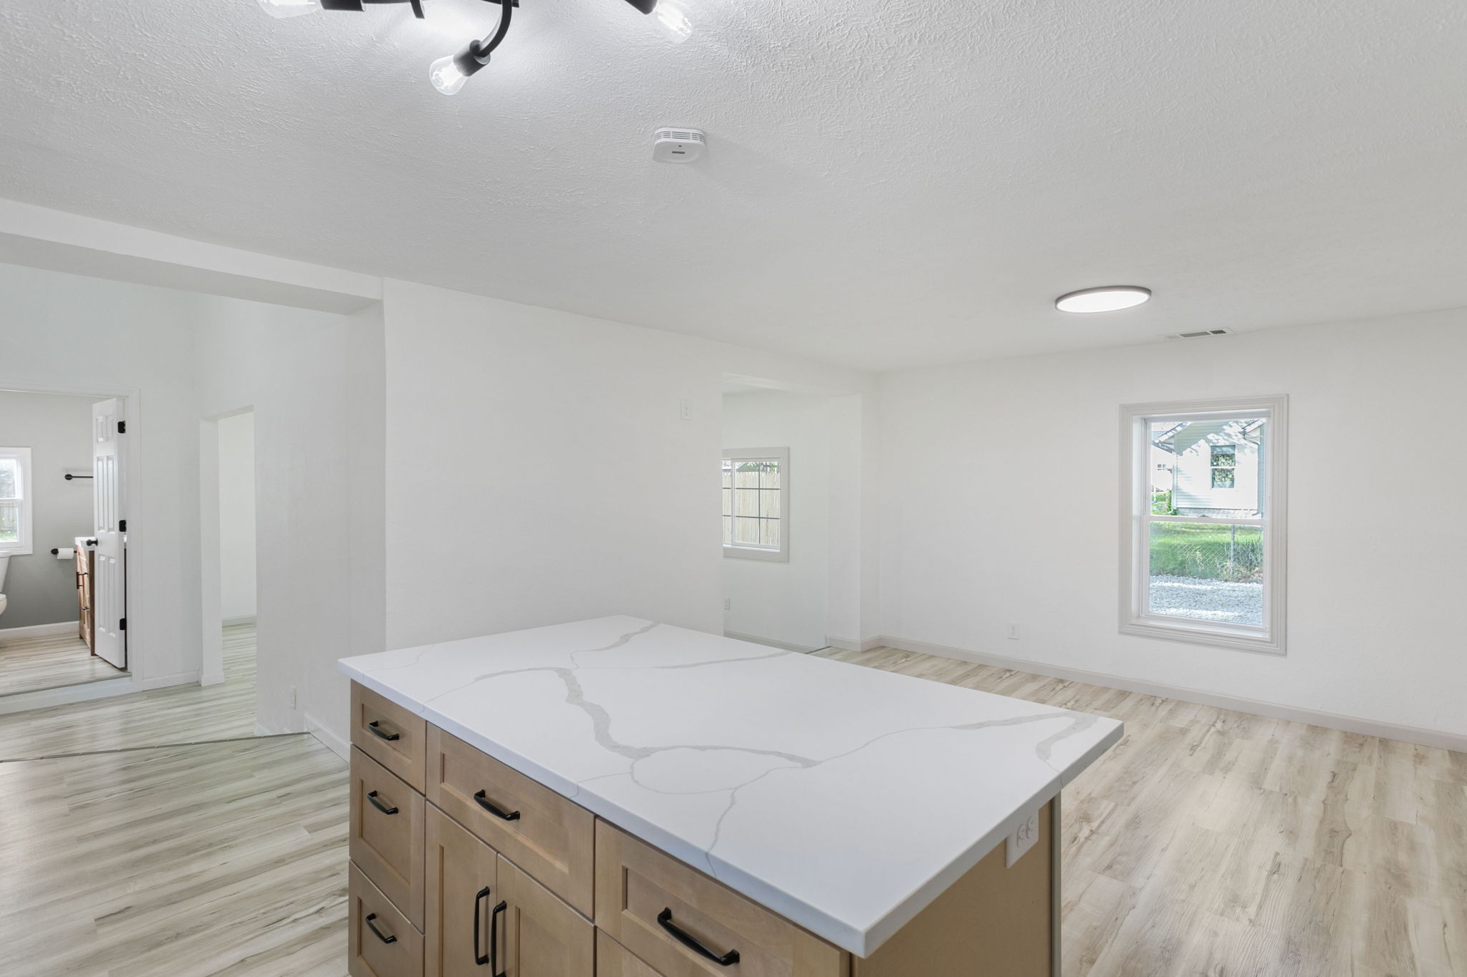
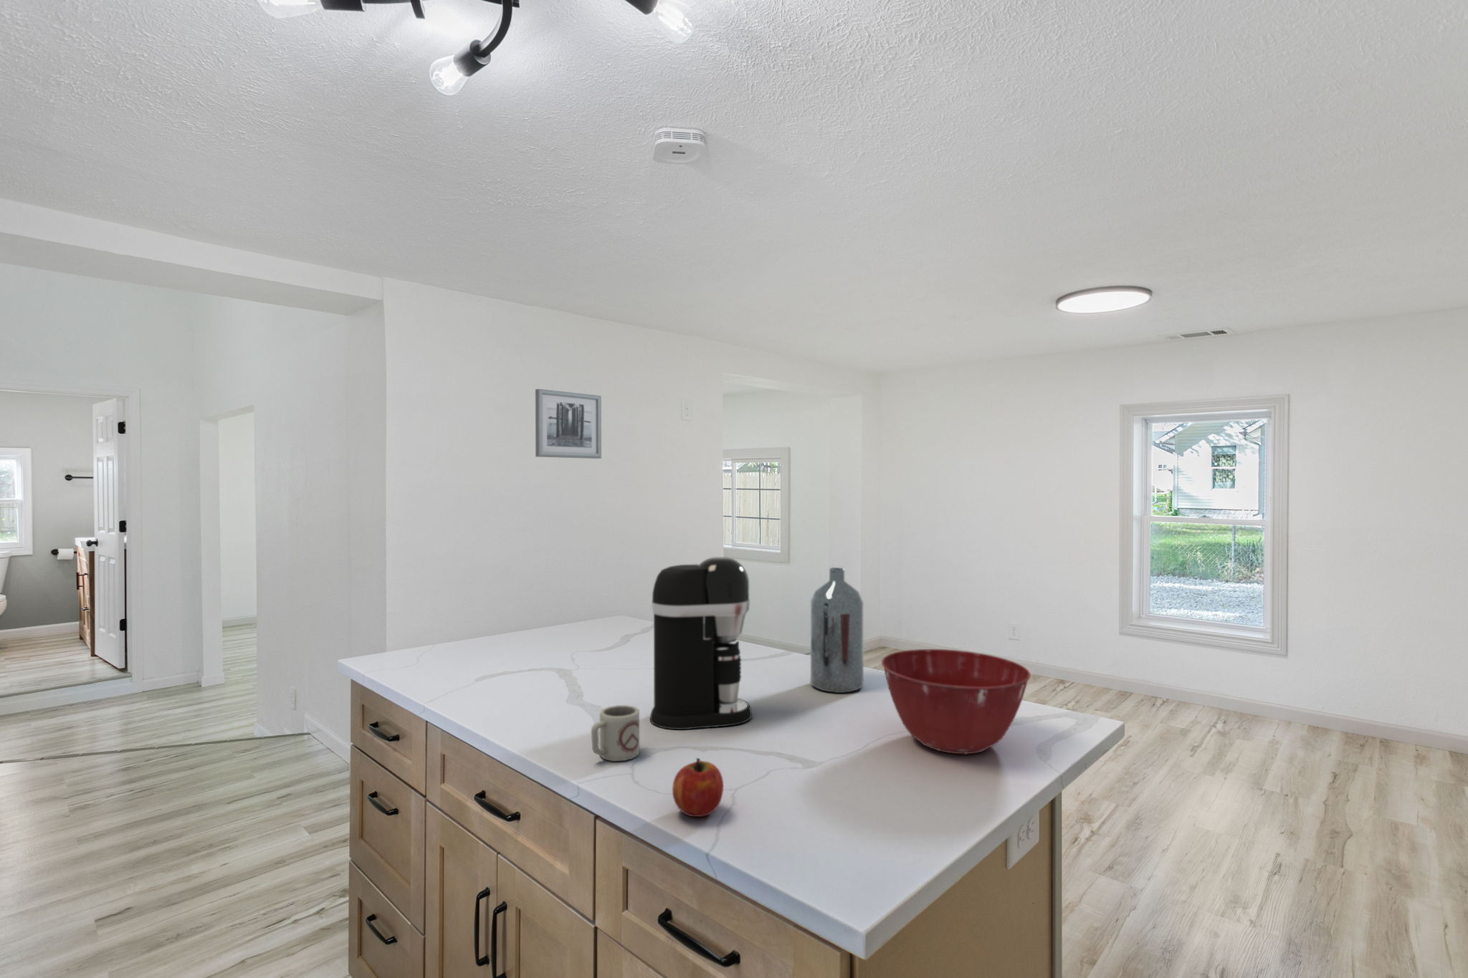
+ mixing bowl [881,648,1031,755]
+ cup [590,704,640,762]
+ coffee maker [649,556,753,730]
+ bottle [810,566,864,693]
+ wall art [535,389,602,460]
+ fruit [671,758,724,818]
